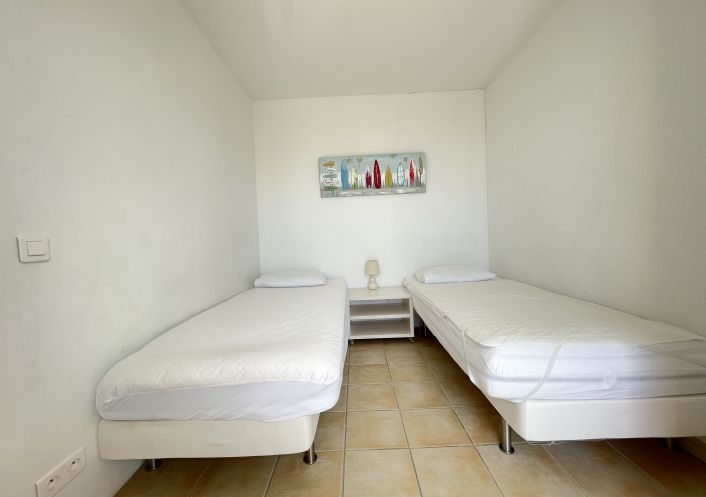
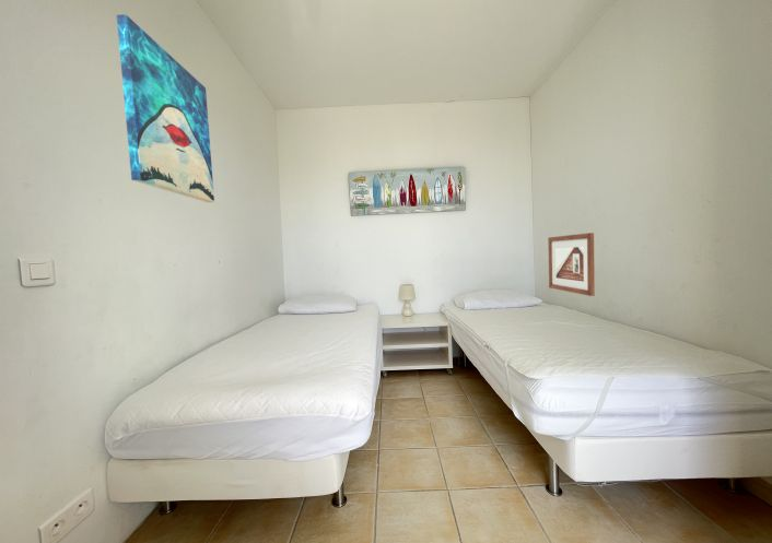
+ wall art [116,13,215,203]
+ picture frame [547,232,596,297]
